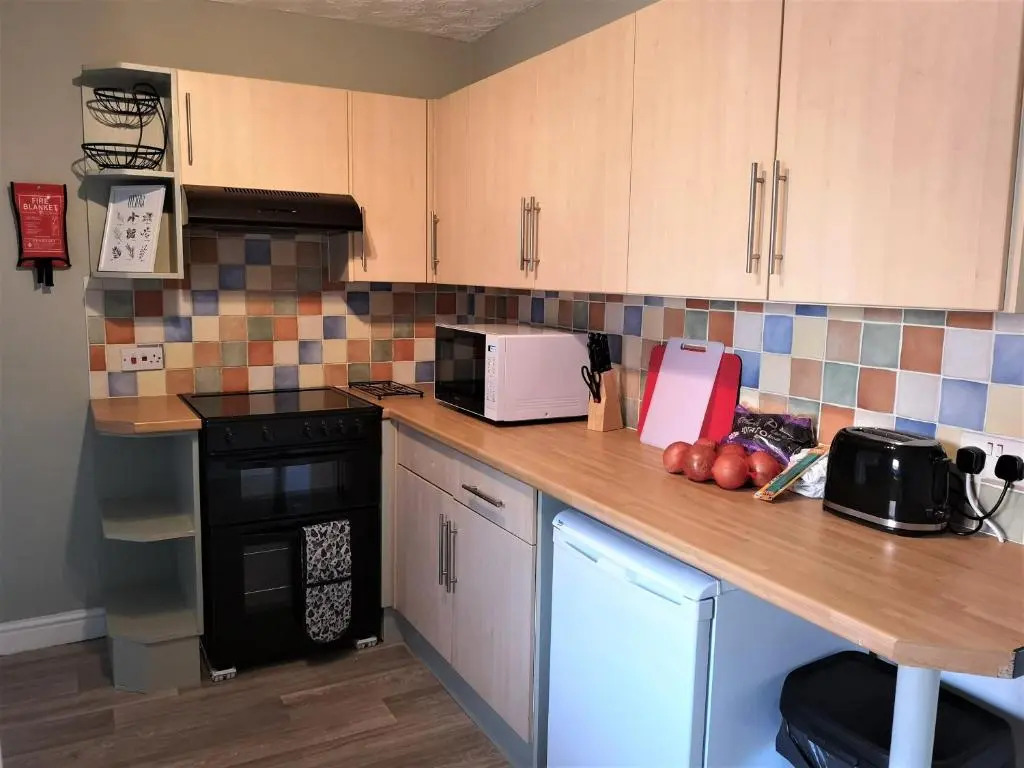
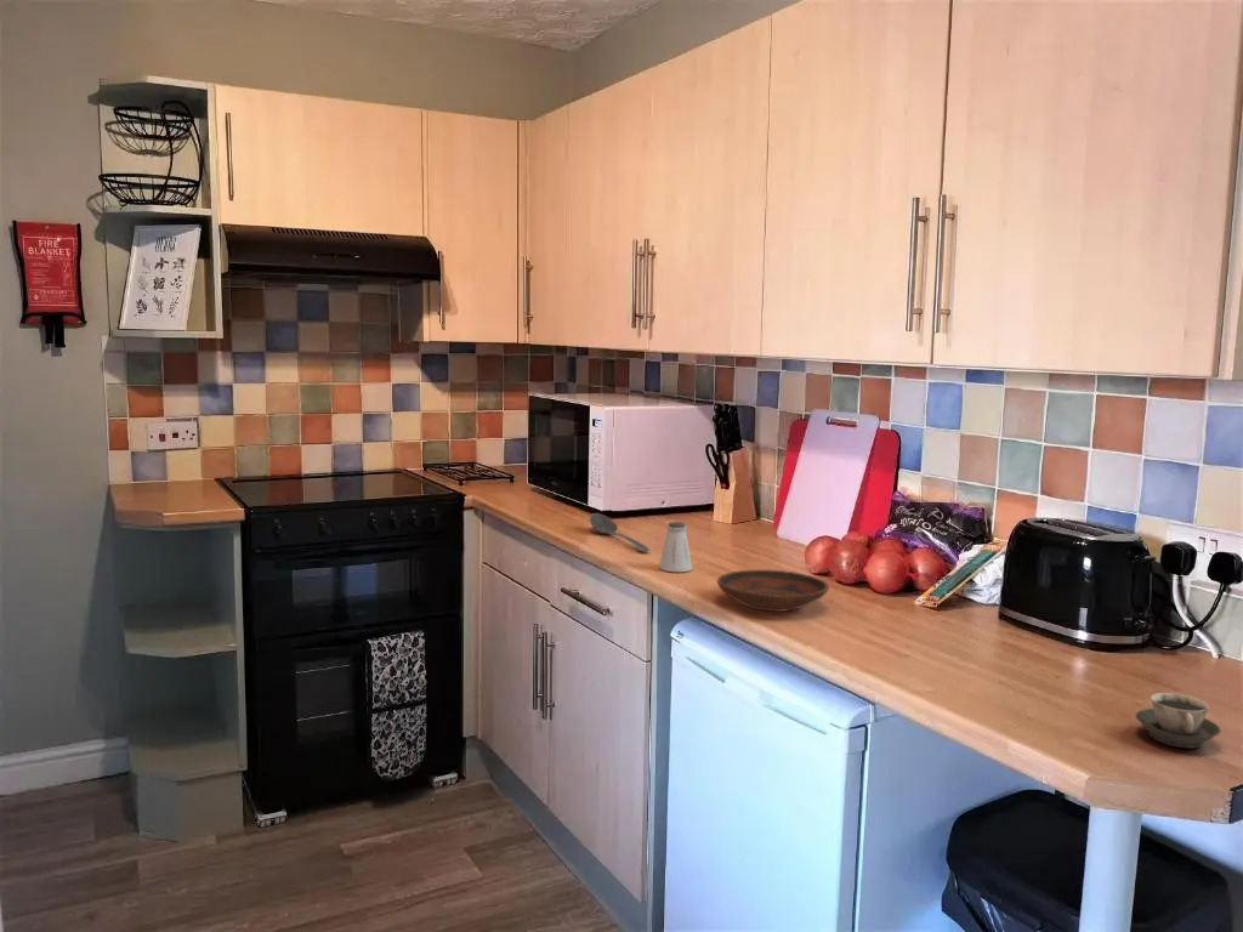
+ saltshaker [658,521,693,573]
+ stirrer [589,512,651,553]
+ bowl [716,568,830,613]
+ cup [1135,692,1222,750]
